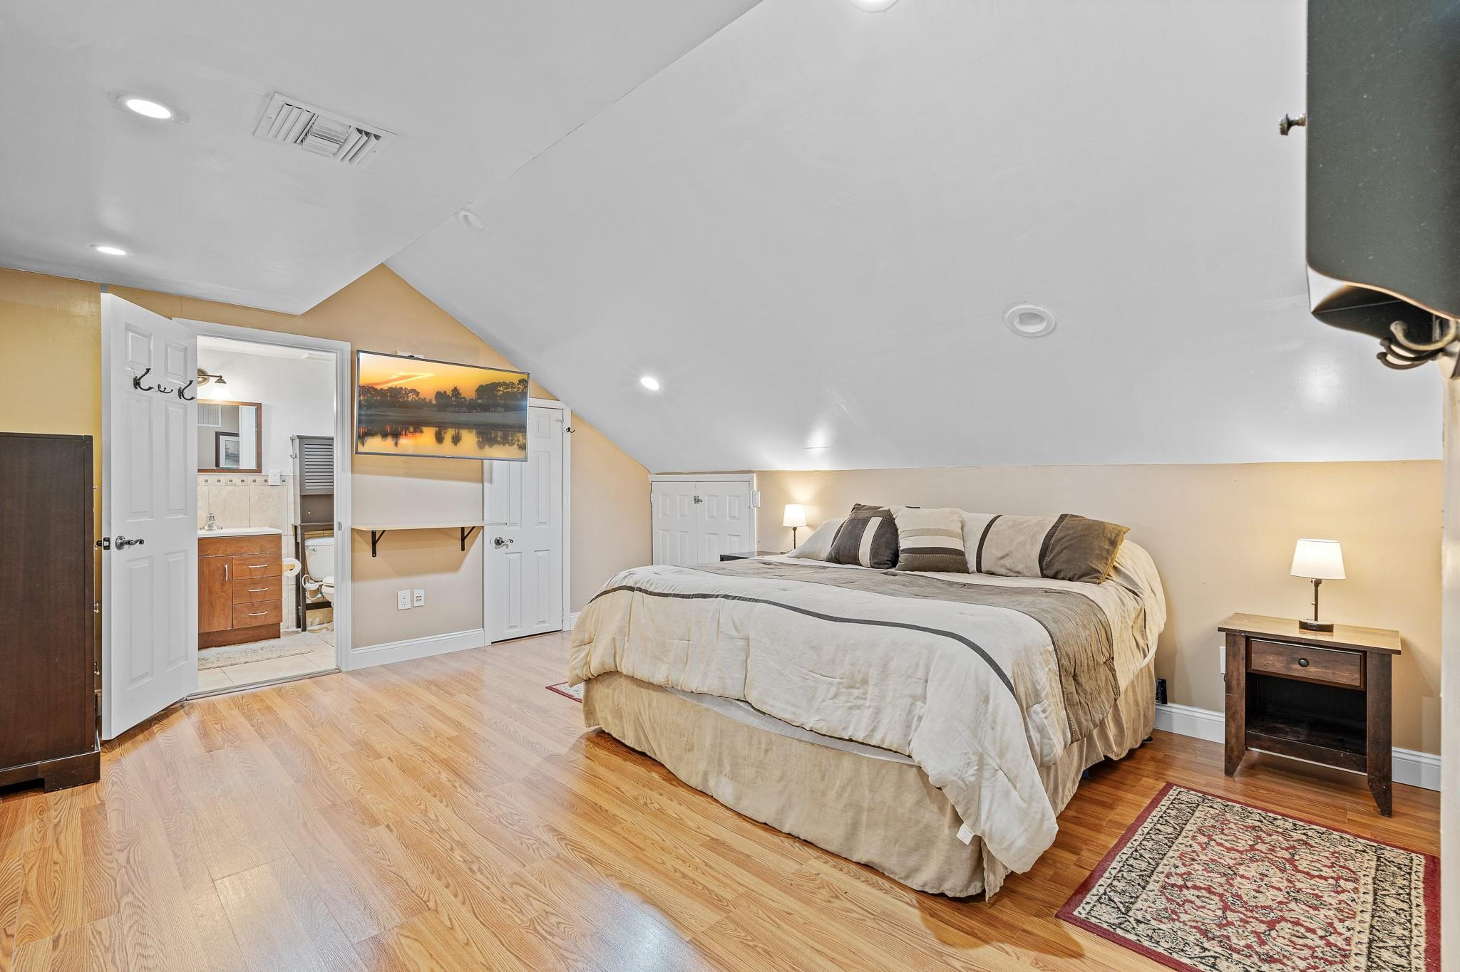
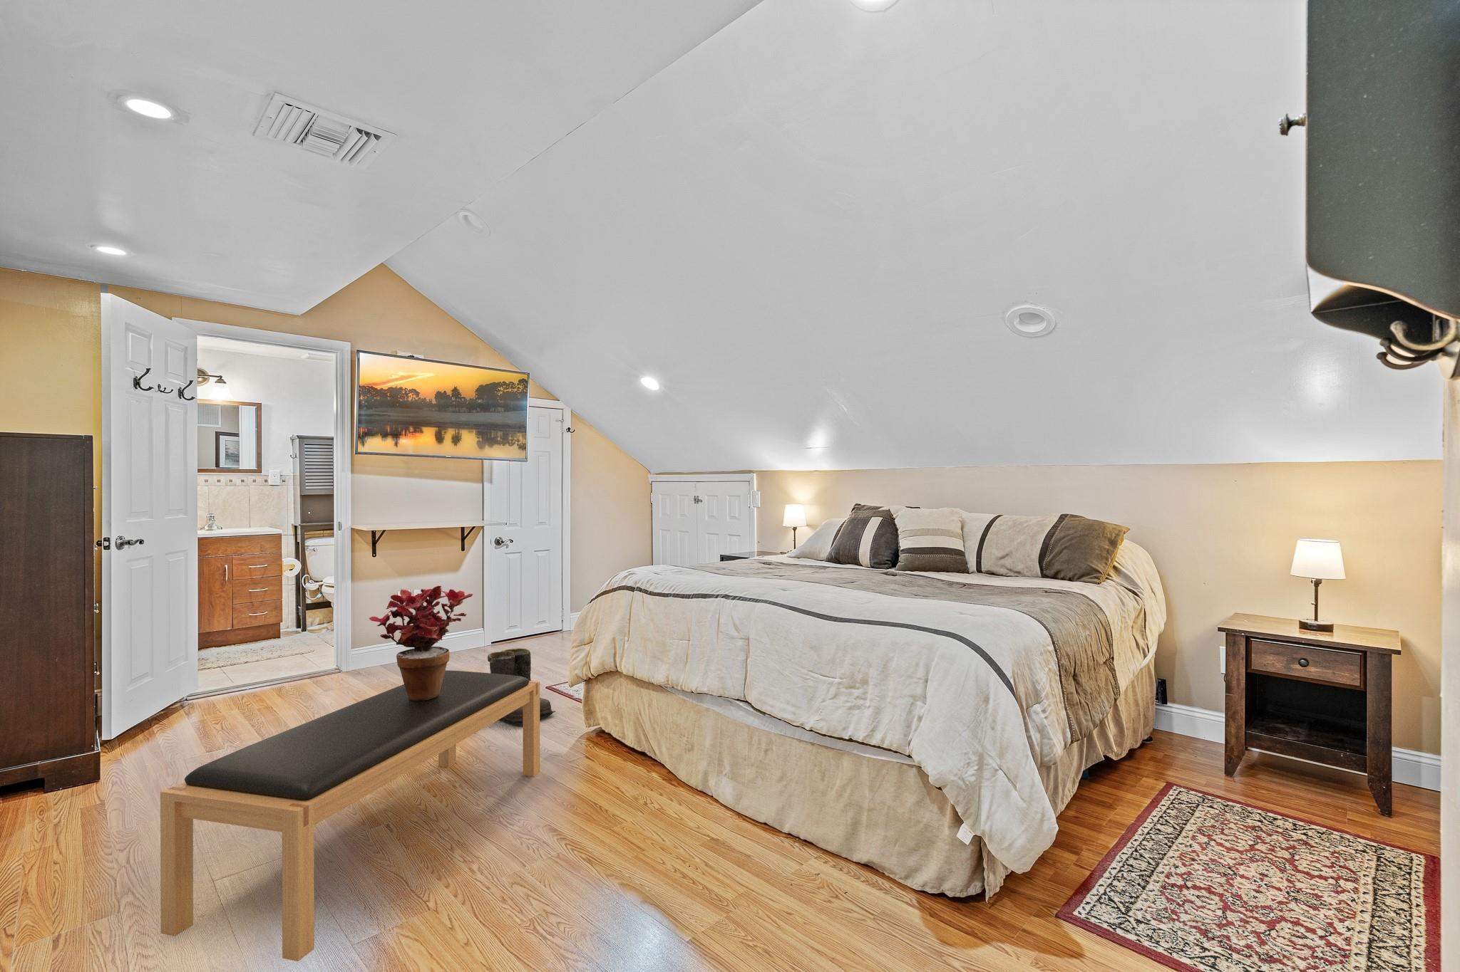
+ boots [487,648,556,727]
+ potted plant [369,586,473,701]
+ bench [160,669,541,962]
